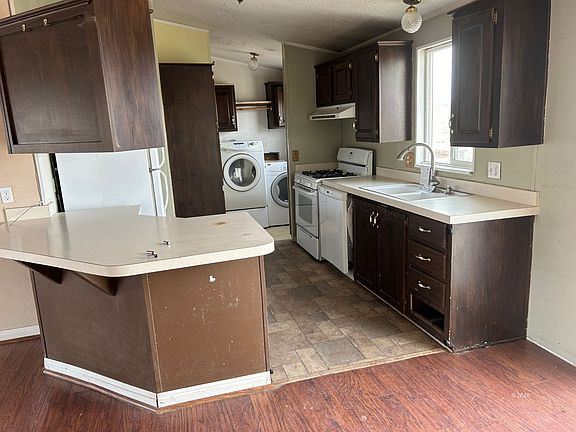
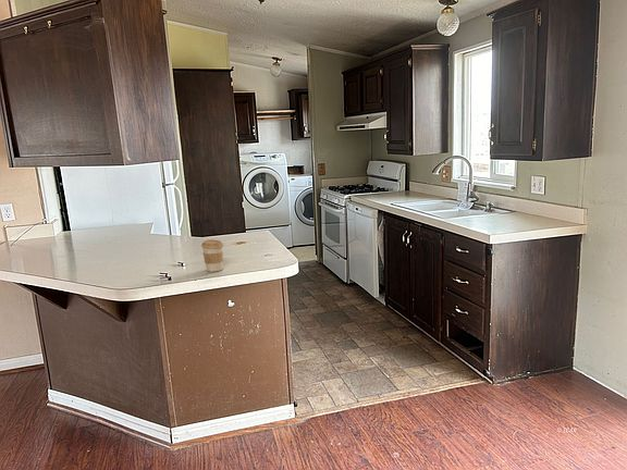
+ coffee cup [200,239,224,273]
